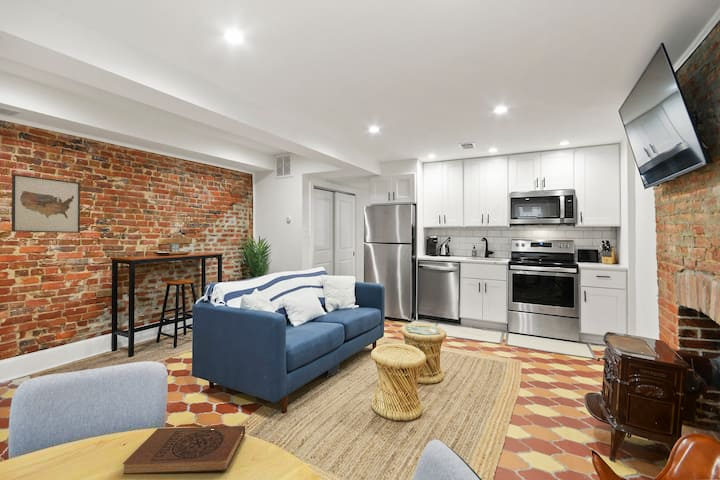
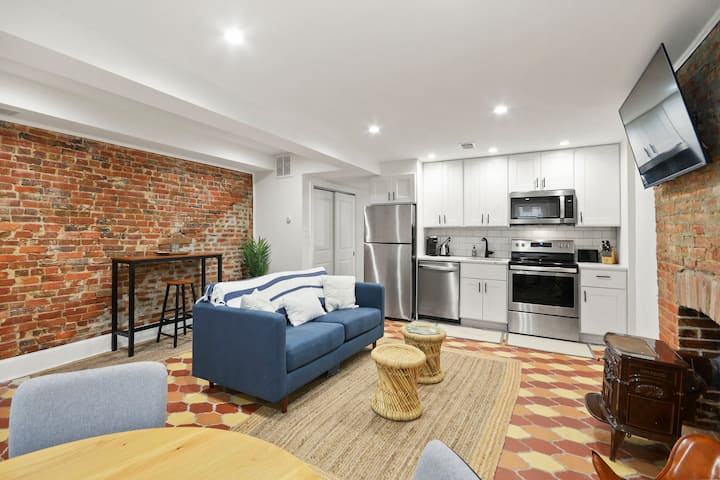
- book [122,425,246,475]
- wall art [11,173,81,234]
